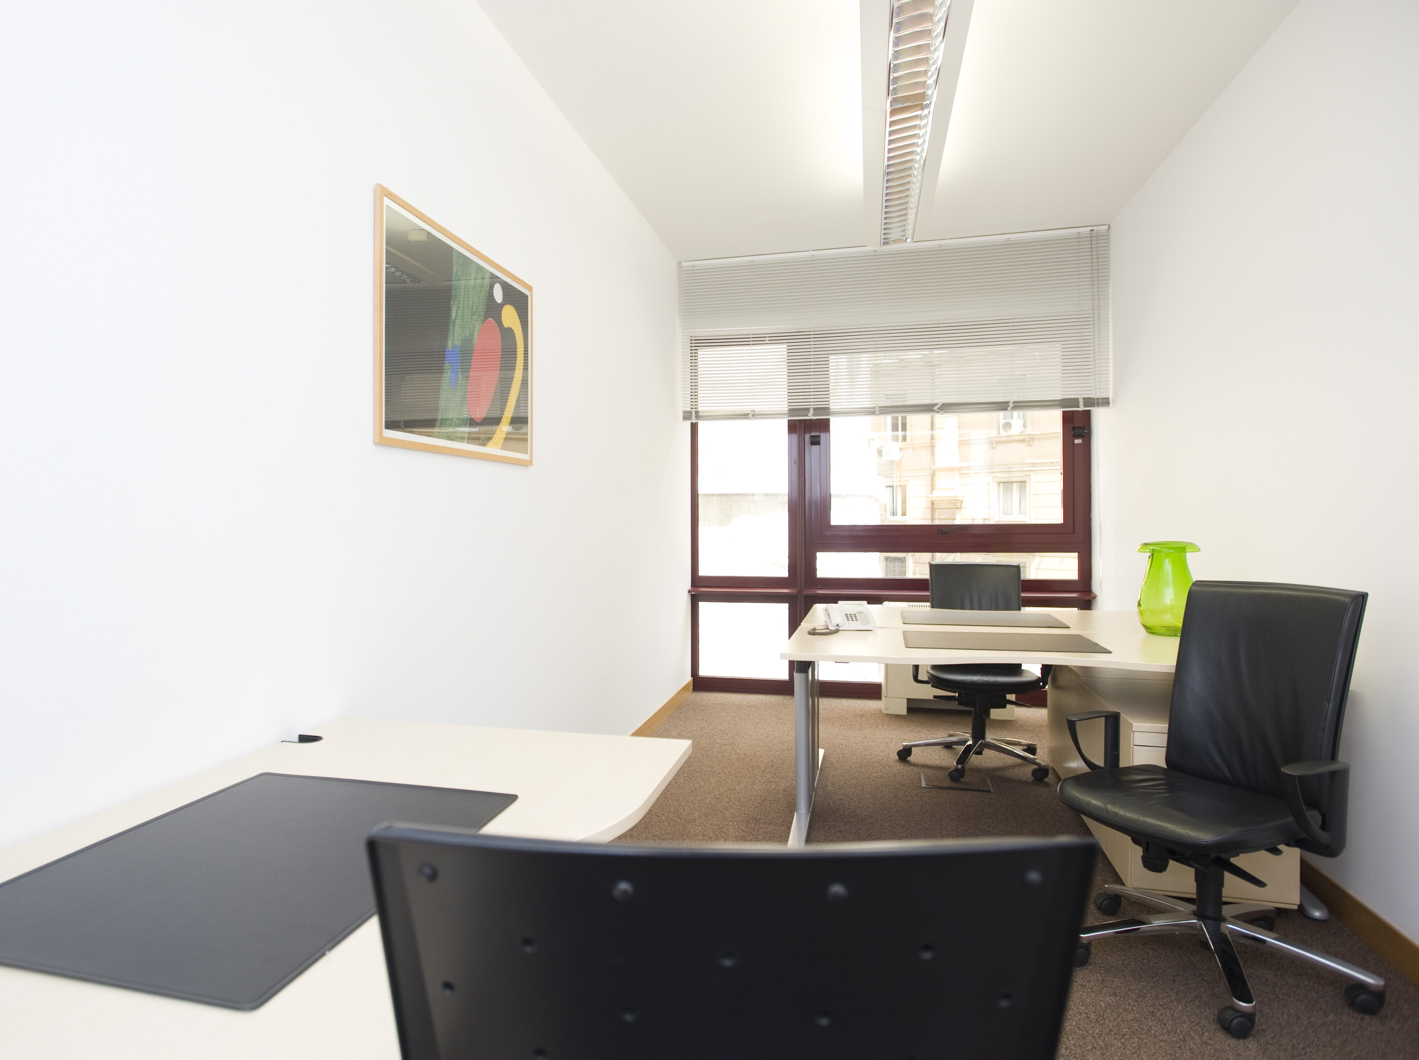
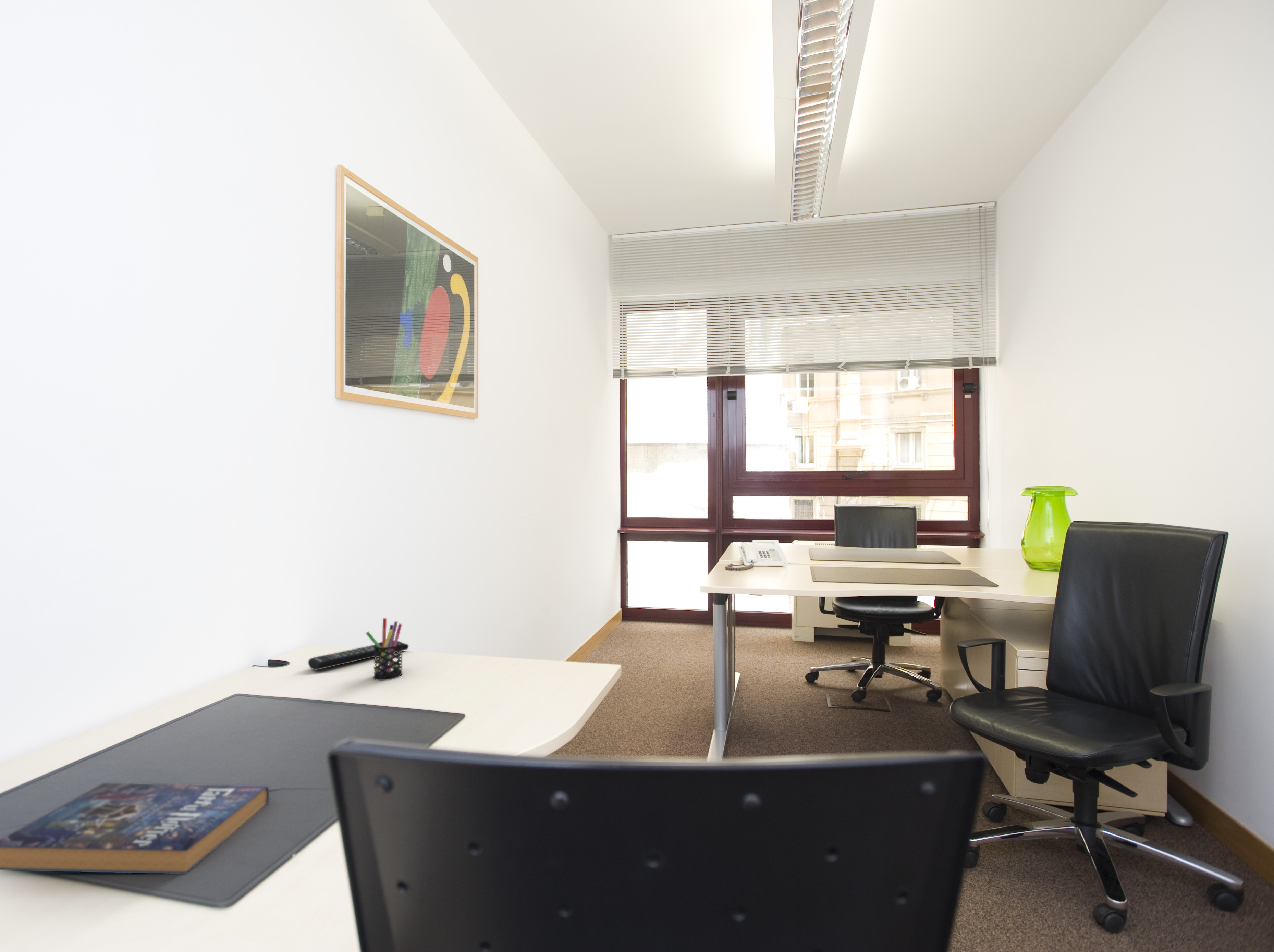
+ pen holder [365,618,403,681]
+ book [0,783,270,875]
+ remote control [308,643,409,670]
